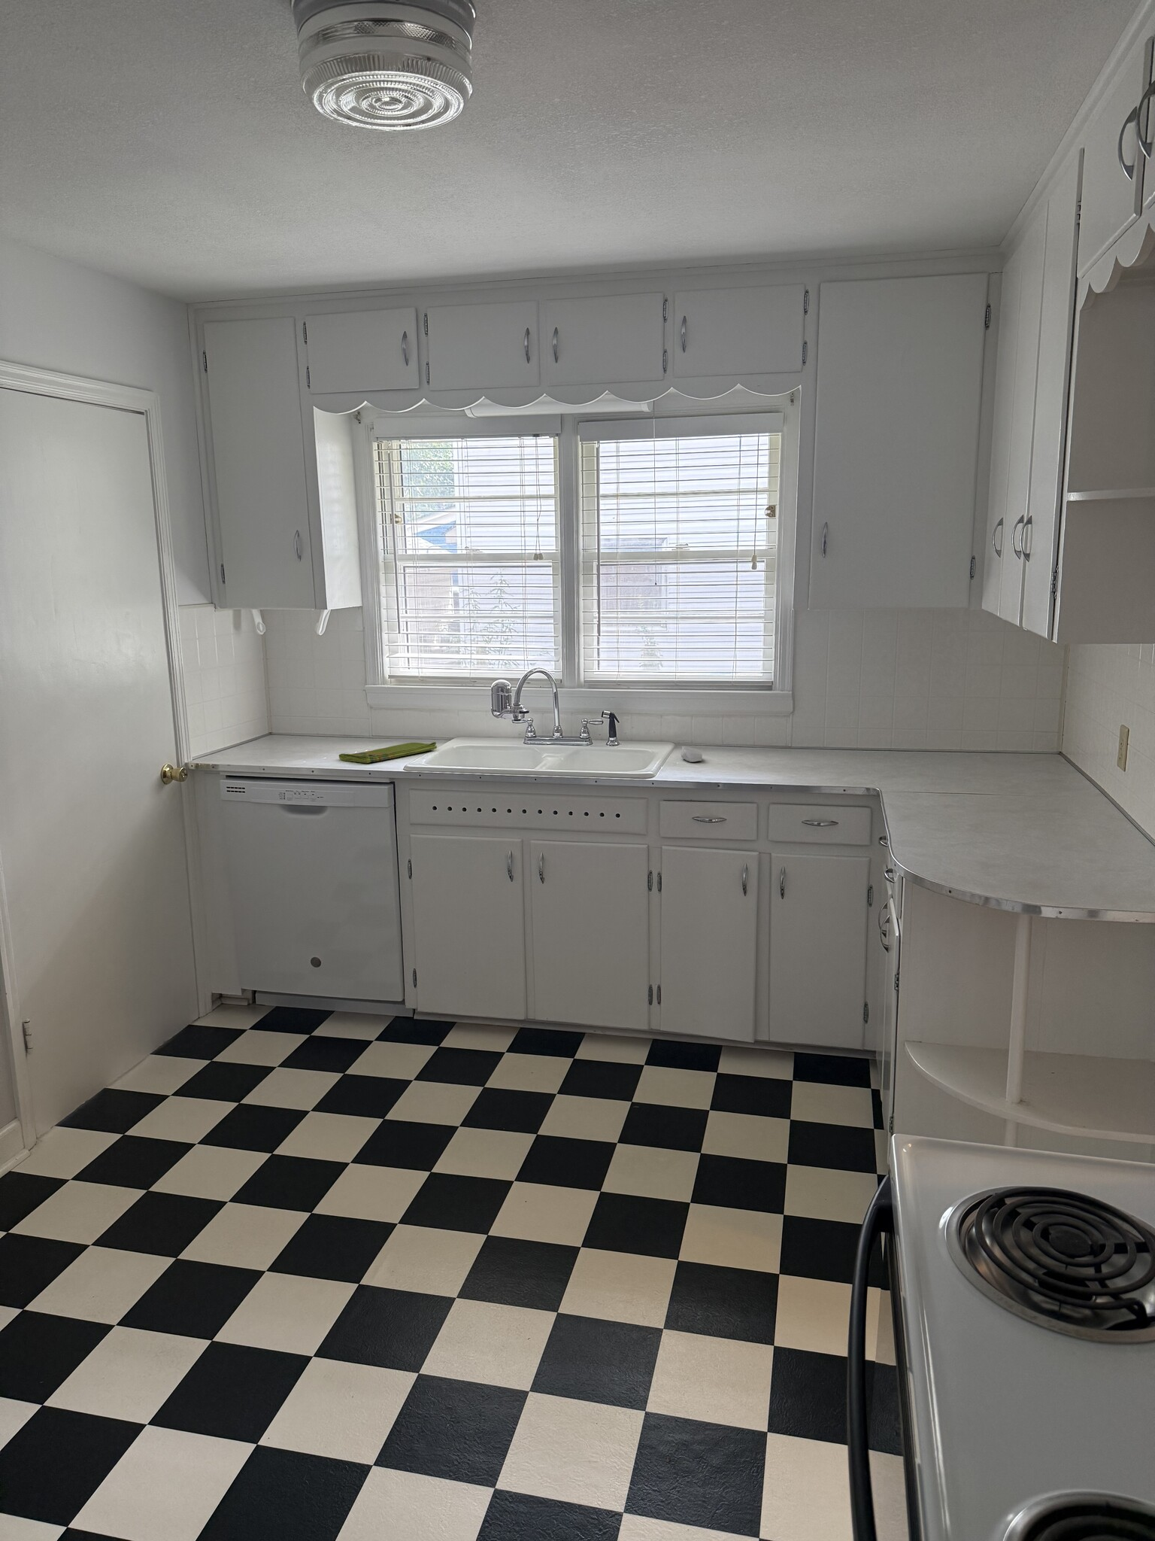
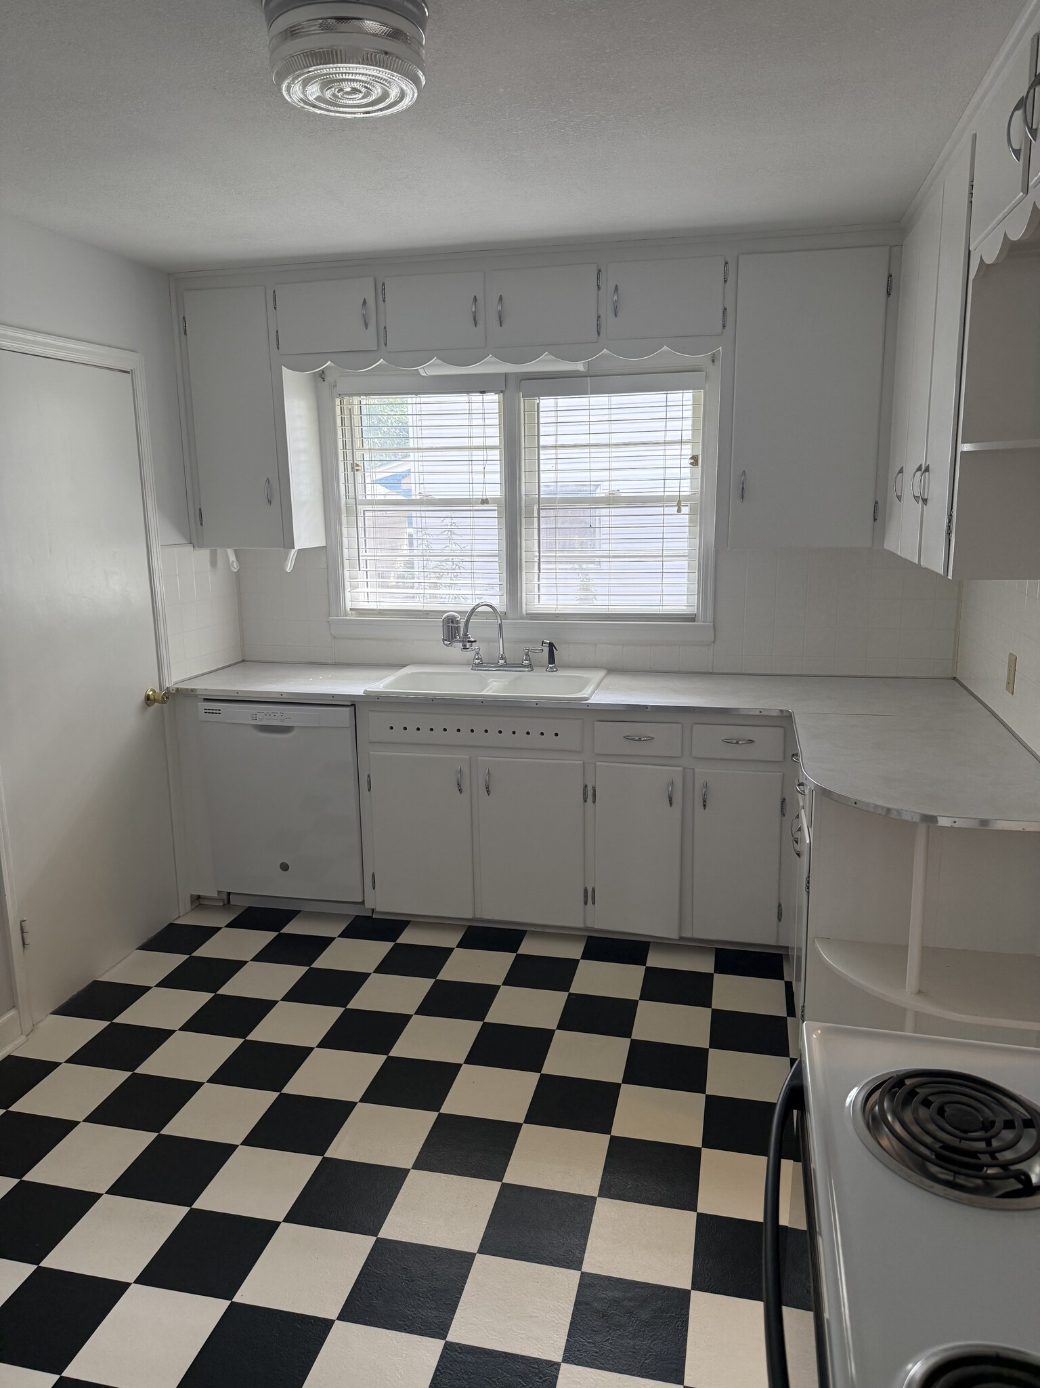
- soap bar [679,746,704,763]
- dish towel [338,741,438,763]
